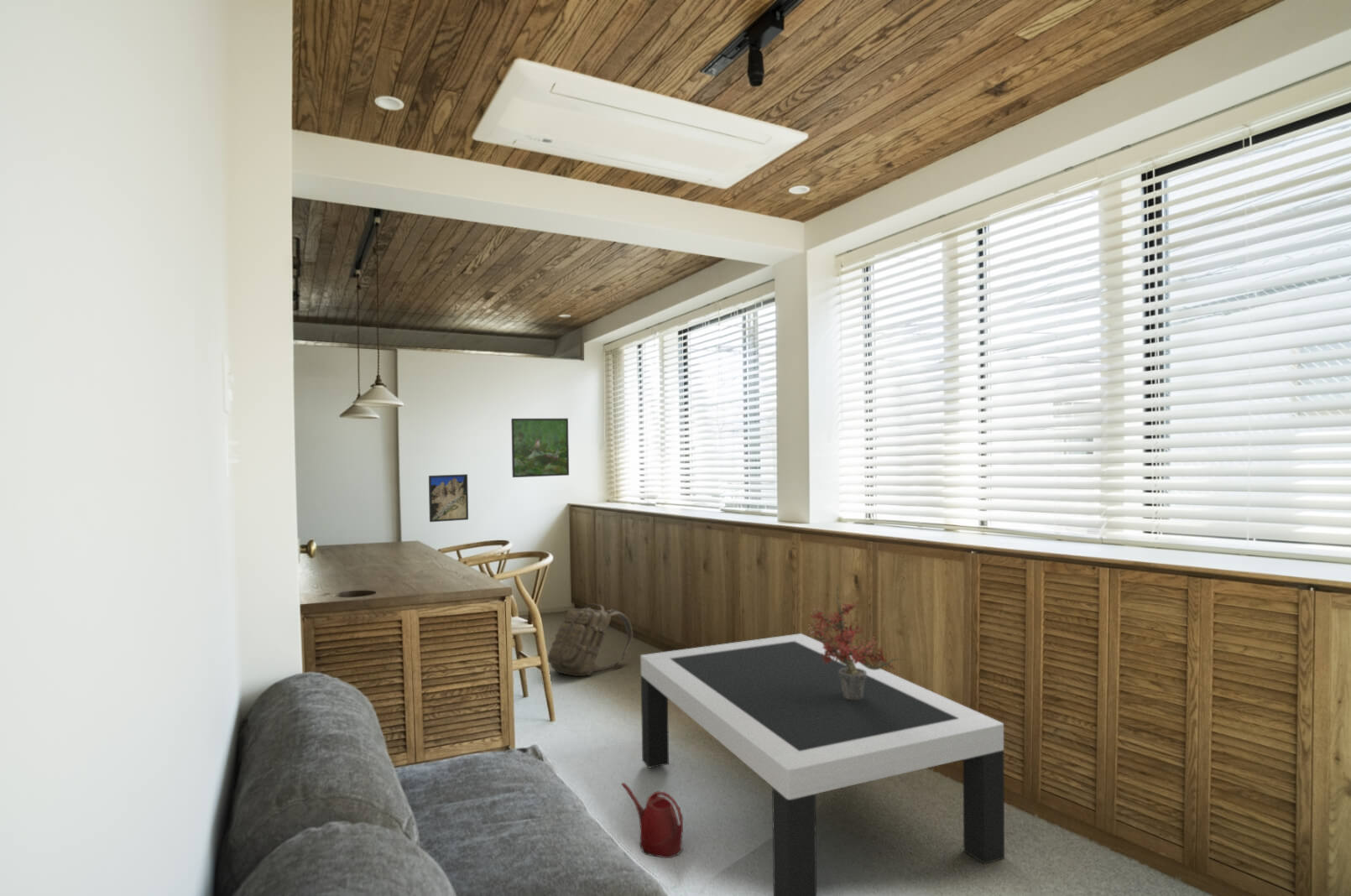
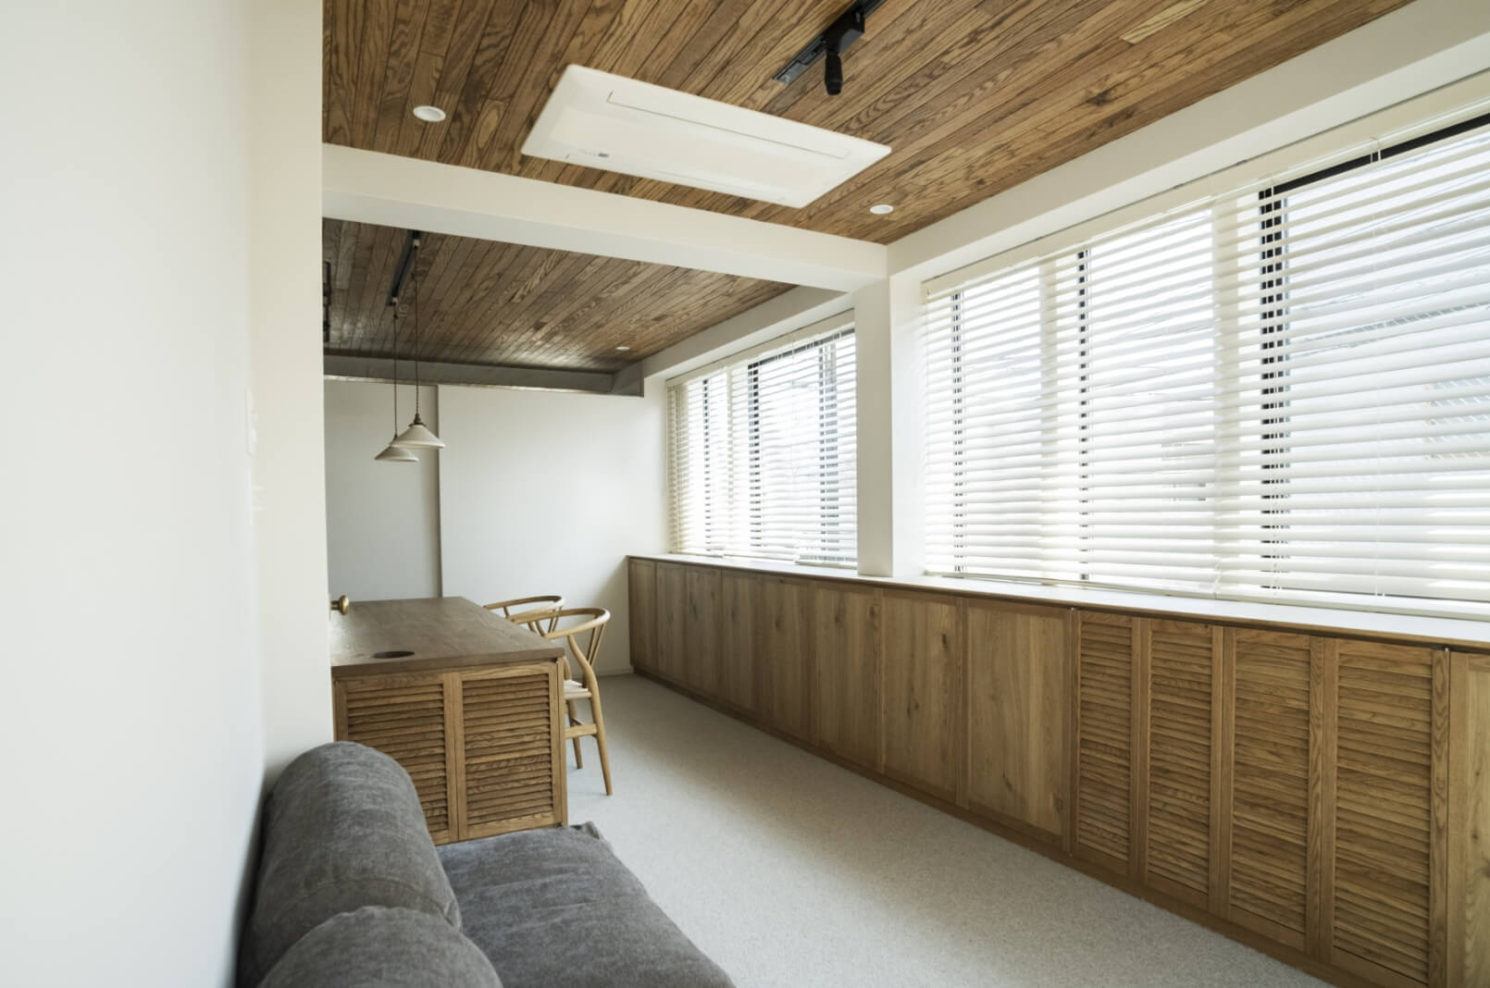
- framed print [510,418,570,478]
- coffee table [639,633,1005,896]
- backpack [546,602,634,677]
- potted plant [808,583,905,700]
- watering can [620,782,684,859]
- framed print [428,473,469,523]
